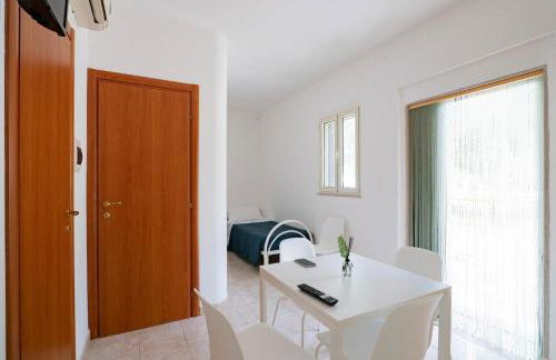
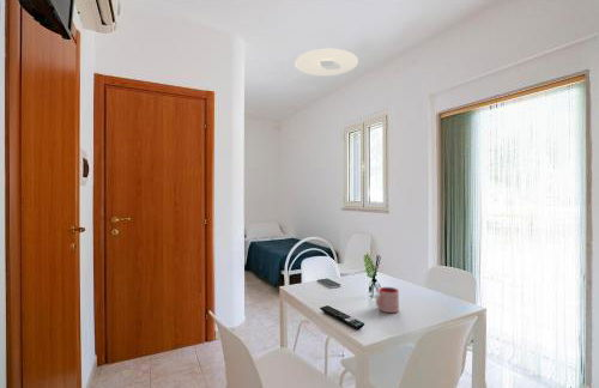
+ ceiling light [294,48,359,77]
+ mug [375,286,400,314]
